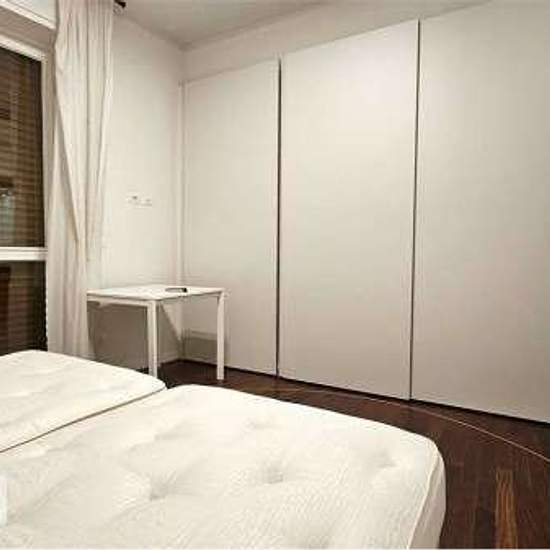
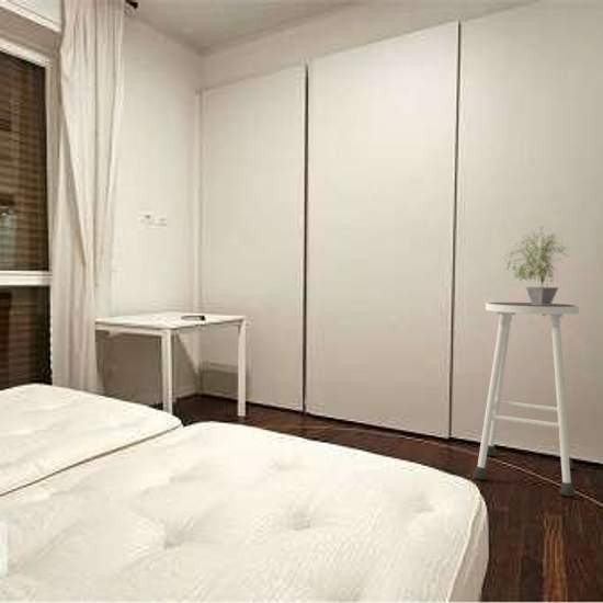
+ stool [473,302,580,498]
+ potted plant [499,224,573,305]
